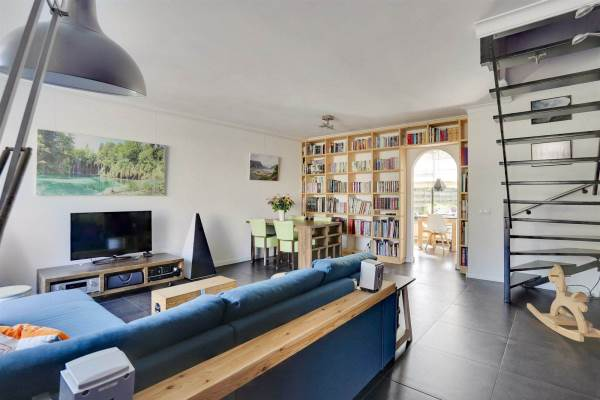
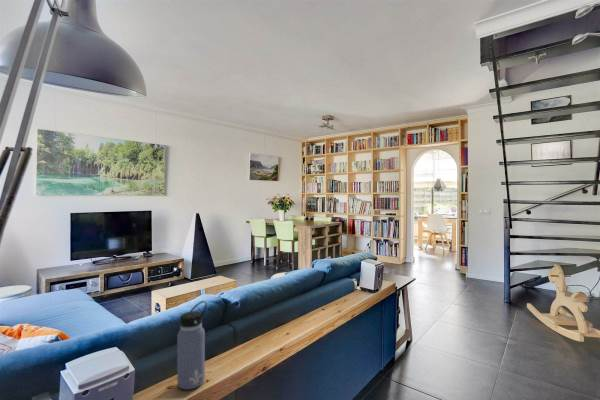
+ water bottle [176,300,208,391]
